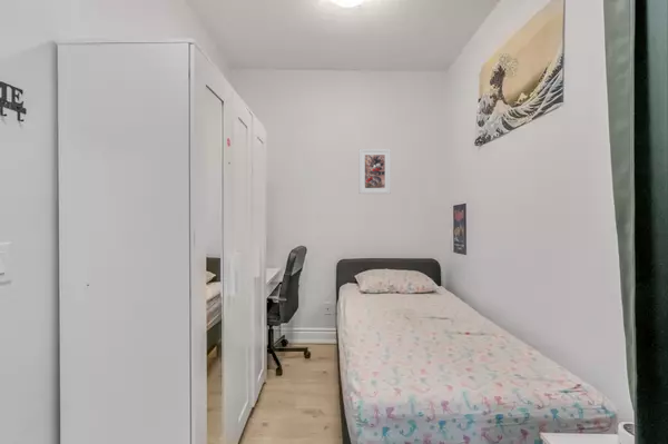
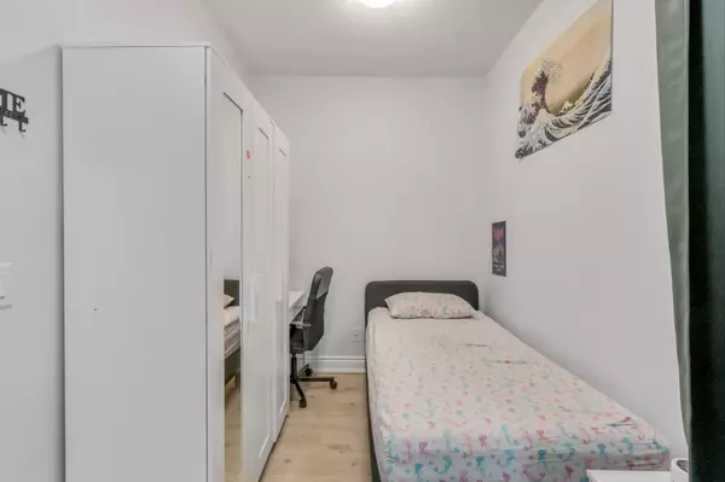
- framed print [357,148,392,195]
